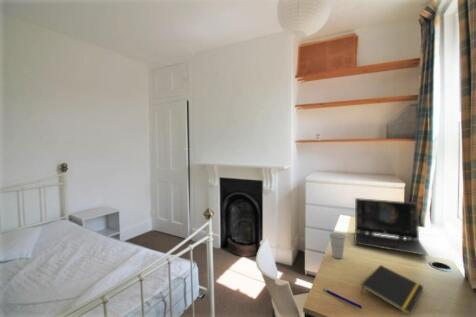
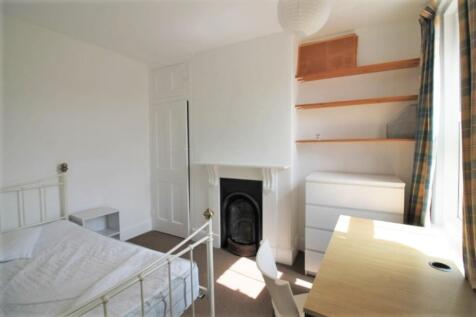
- cup [328,231,347,259]
- pen [323,288,363,309]
- laptop computer [353,197,429,257]
- notepad [360,264,424,316]
